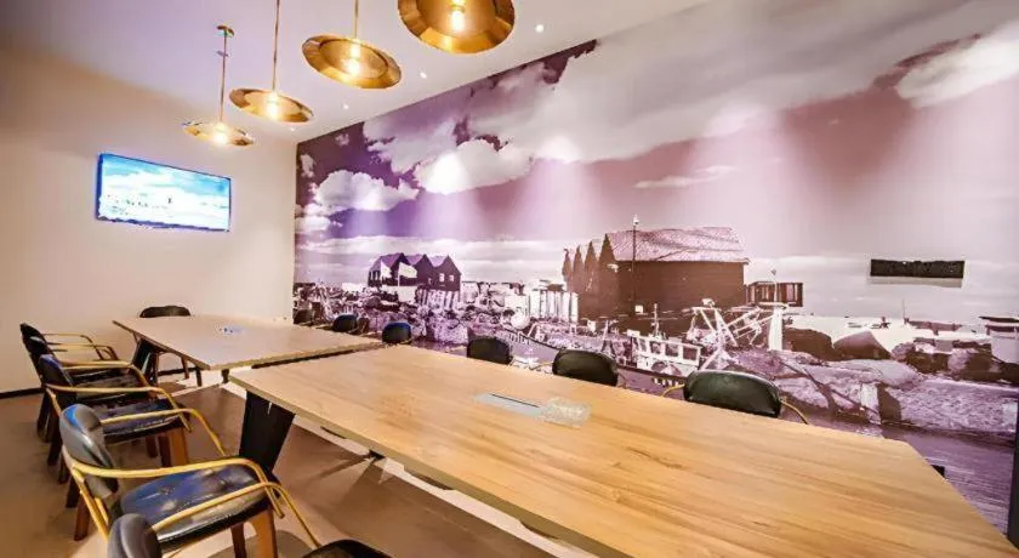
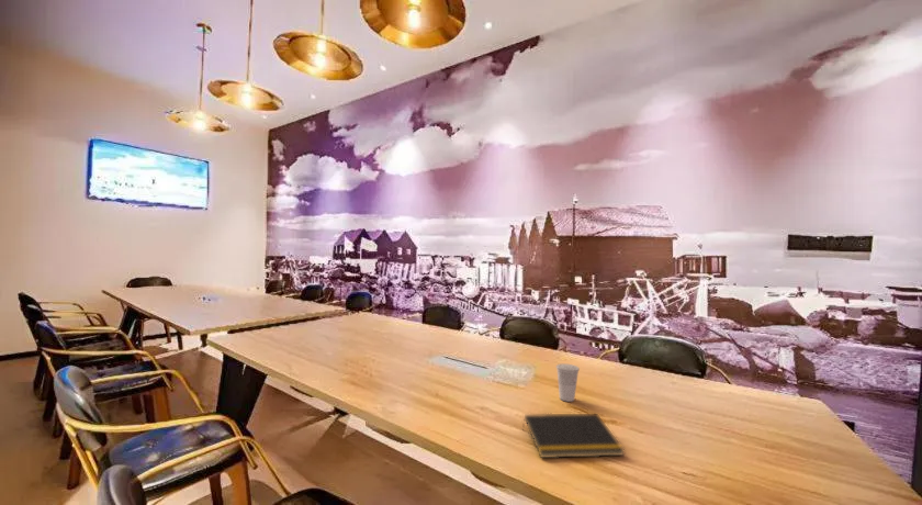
+ cup [555,362,581,403]
+ notepad [521,413,626,459]
